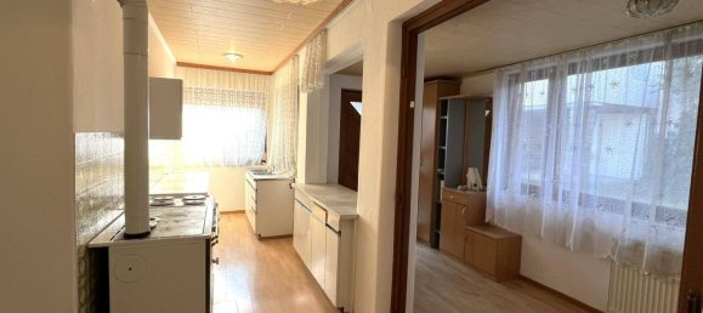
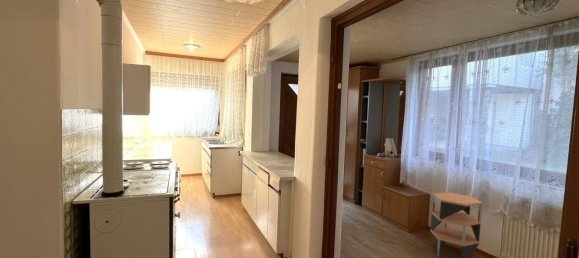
+ side table [429,191,483,258]
